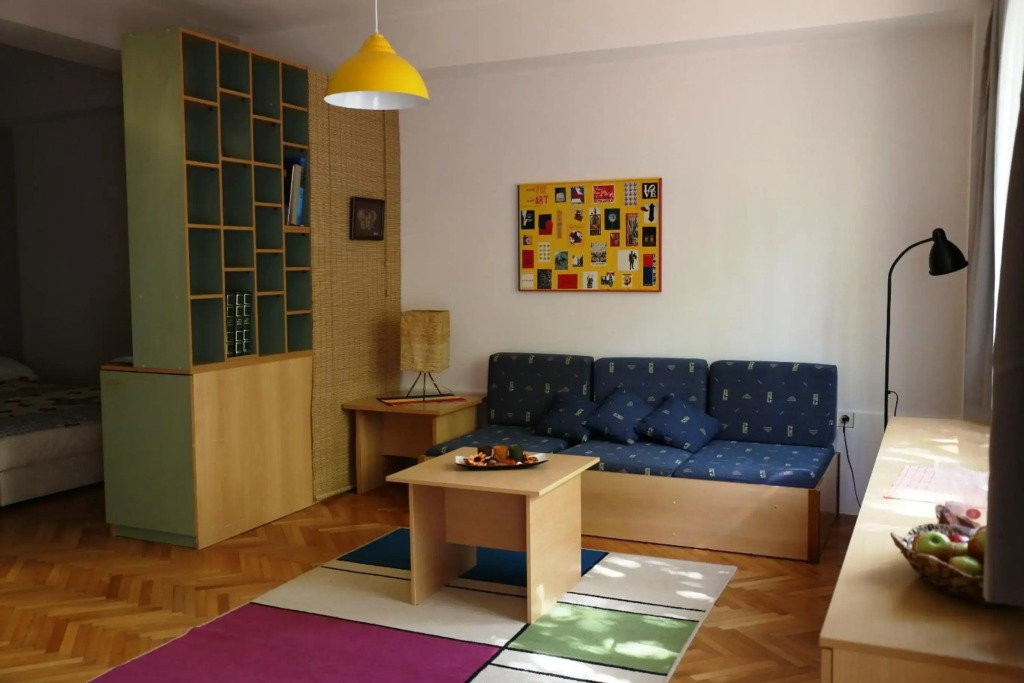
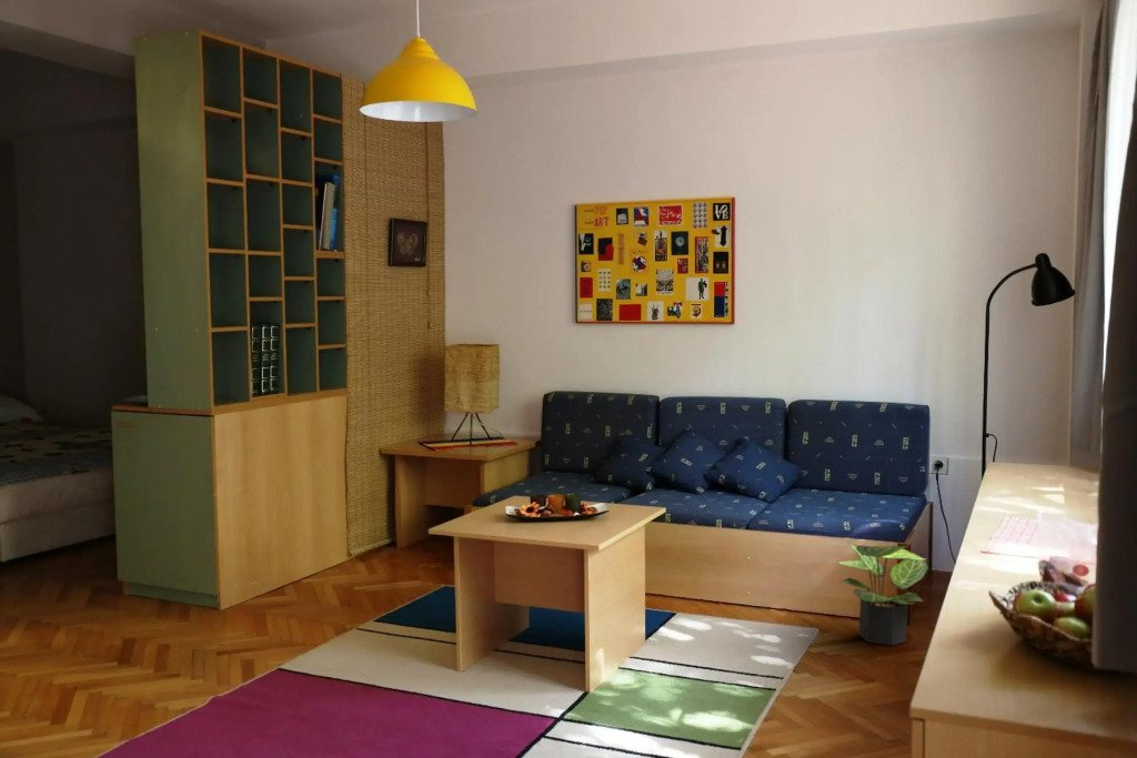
+ potted plant [837,539,929,647]
